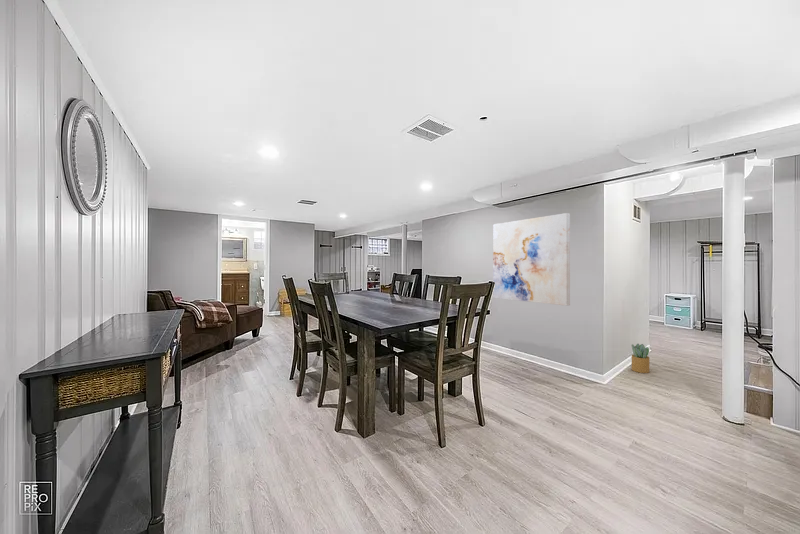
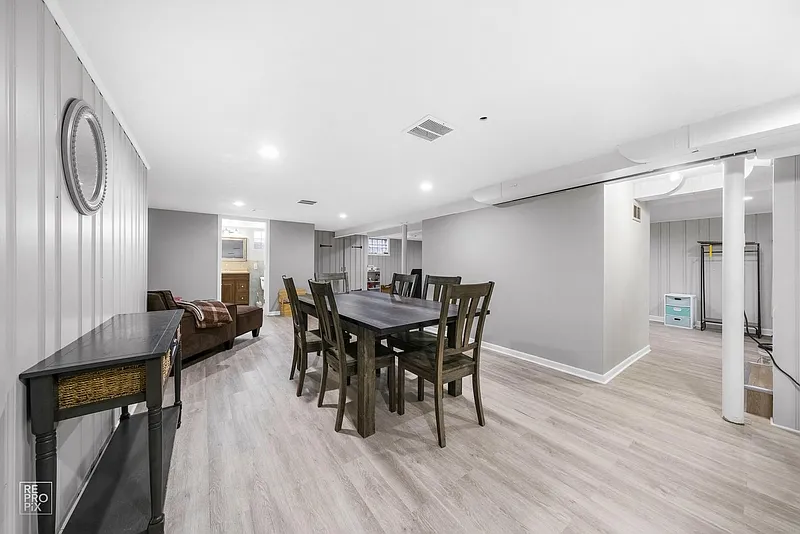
- wall art [492,212,571,307]
- potted plant [631,343,650,374]
